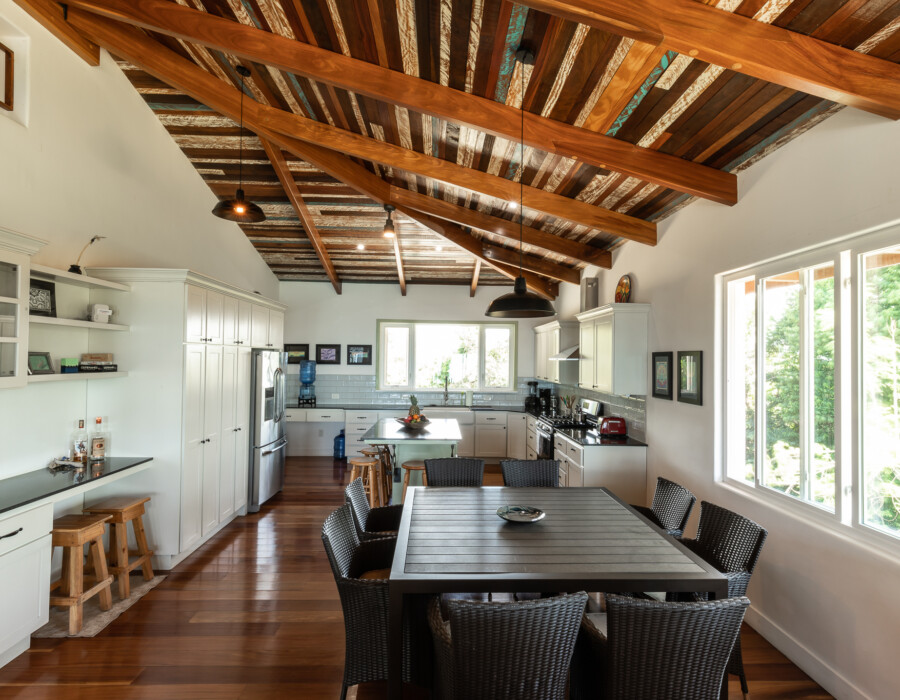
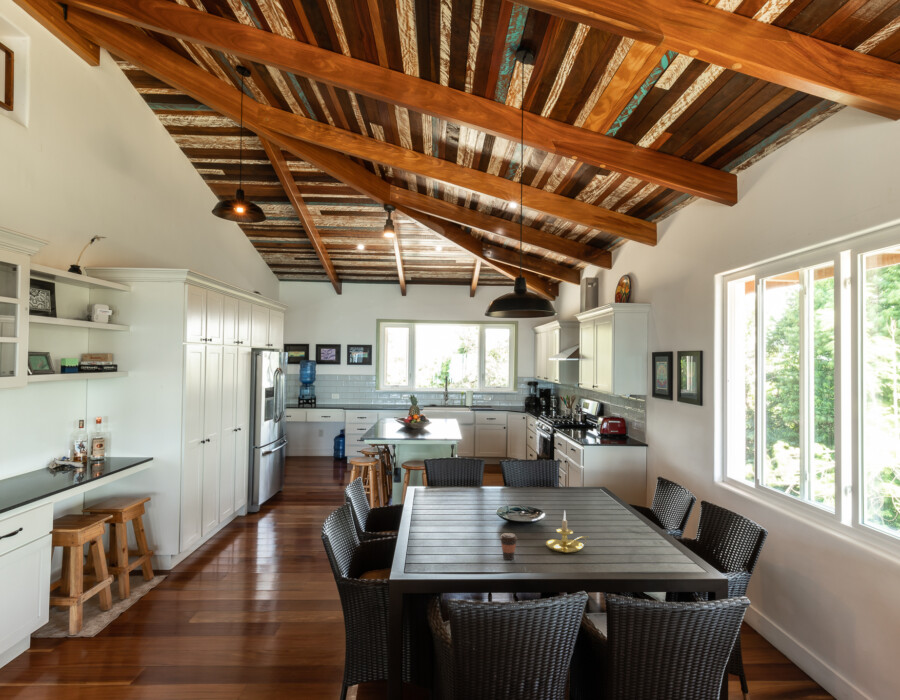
+ coffee cup [499,532,518,561]
+ candle holder [545,509,588,554]
